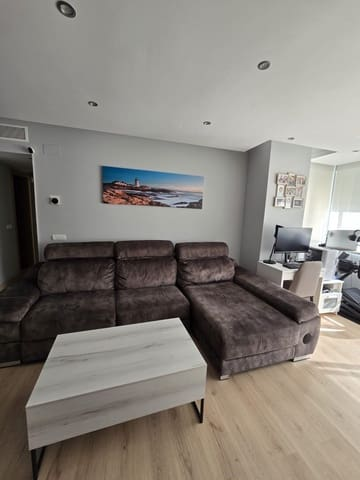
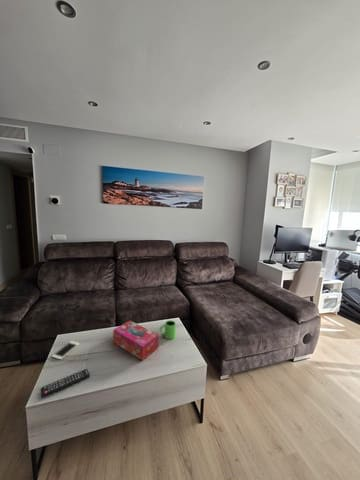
+ cell phone [51,340,81,360]
+ remote control [40,368,91,398]
+ tissue box [112,320,160,362]
+ mug [159,319,177,340]
